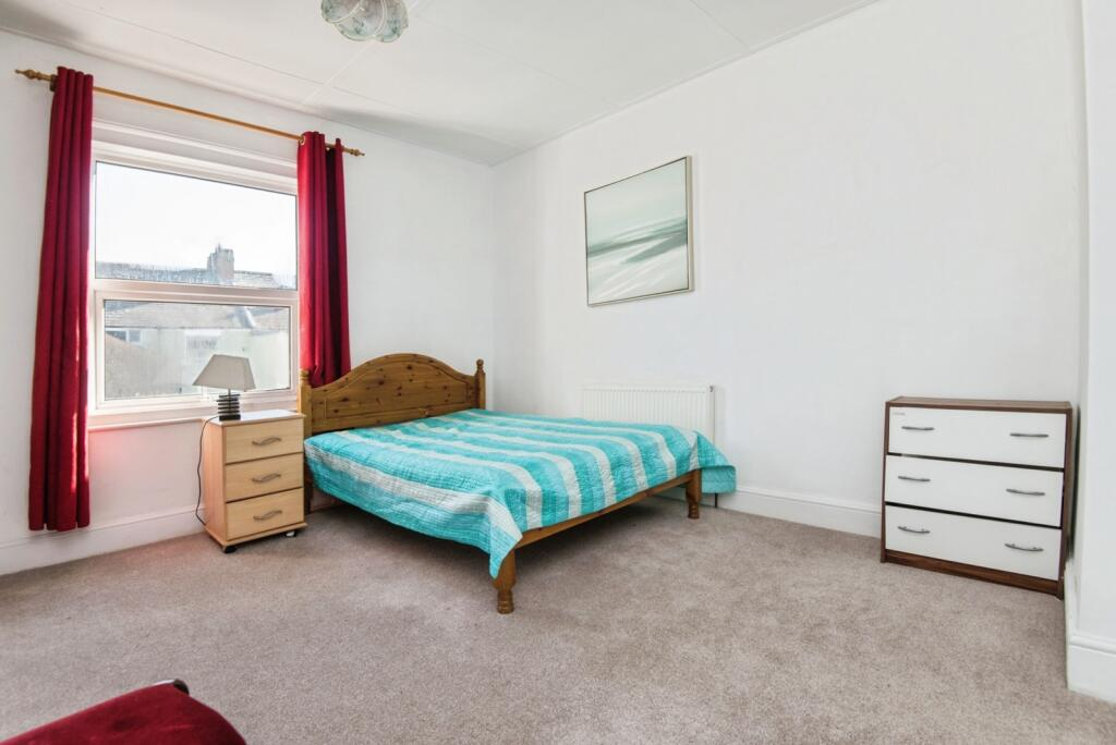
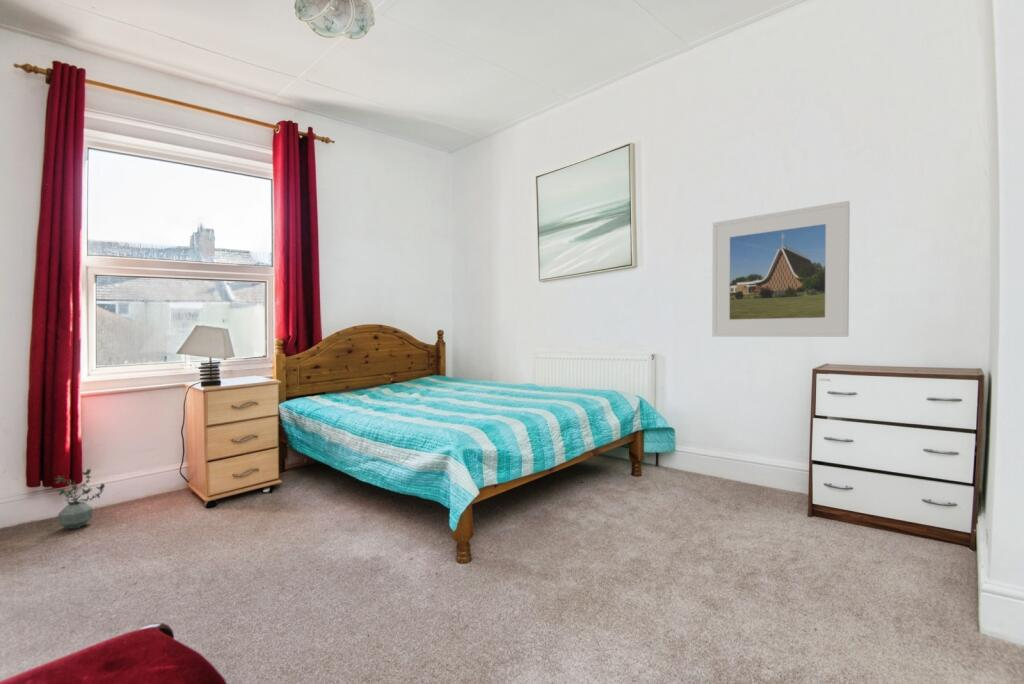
+ potted plant [55,468,106,530]
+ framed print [711,200,851,338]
